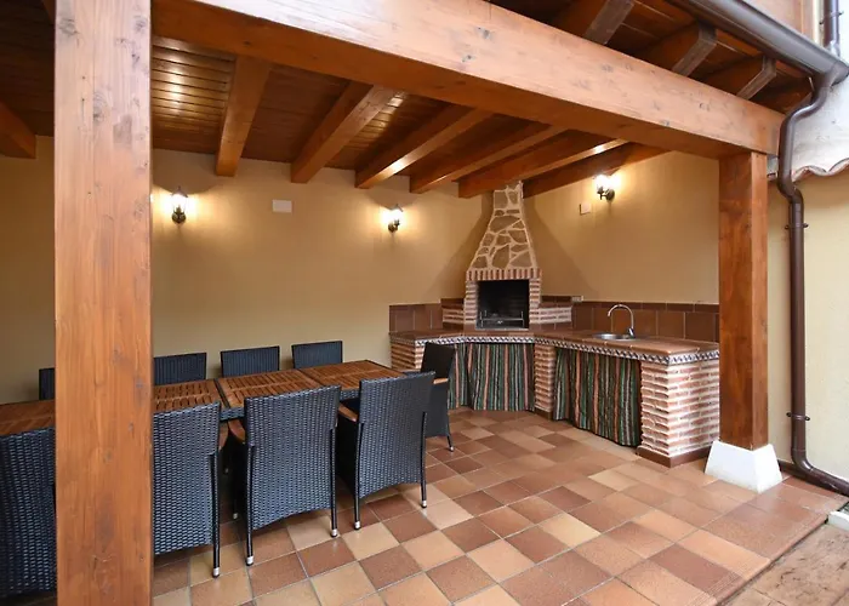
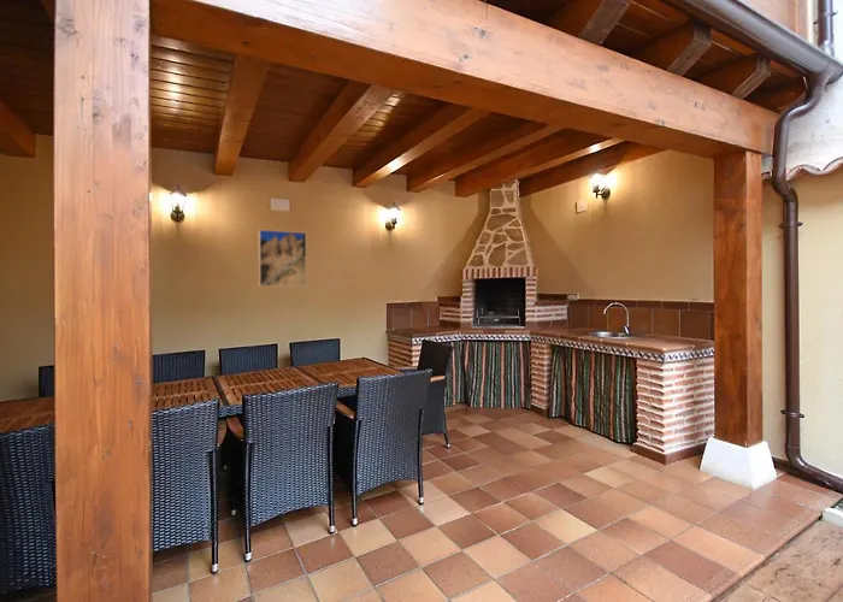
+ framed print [258,229,308,288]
